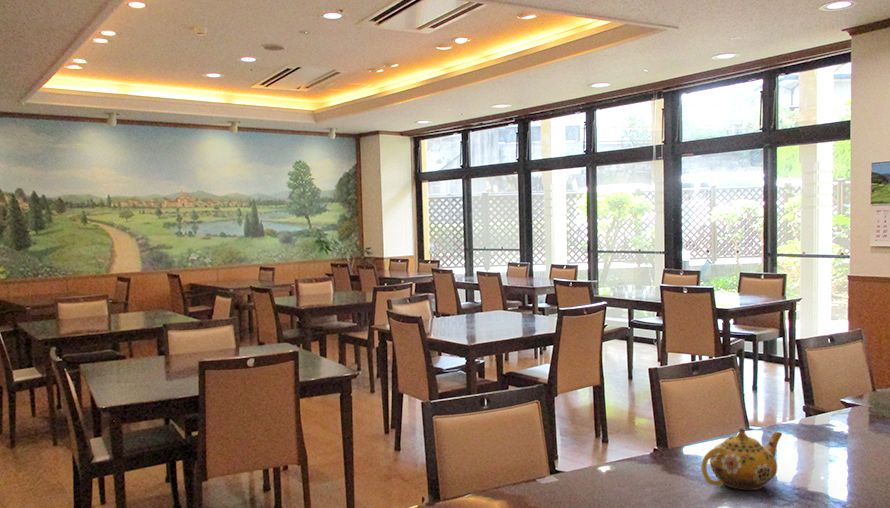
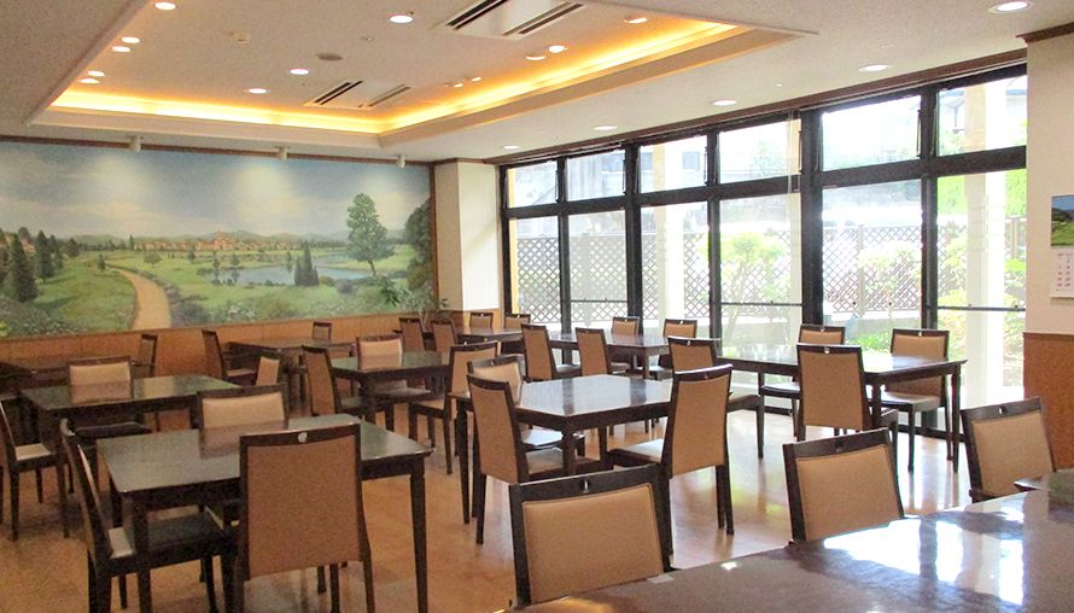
- teapot [700,427,783,491]
